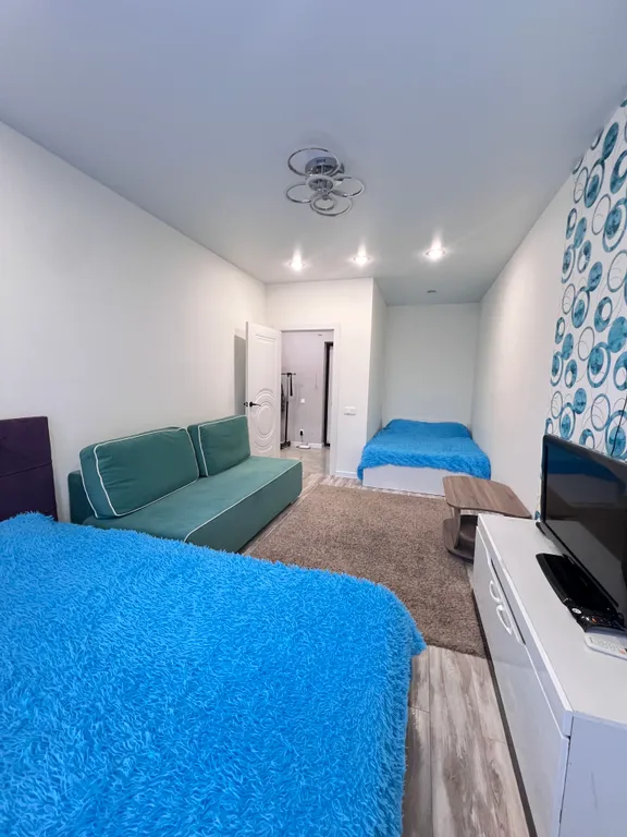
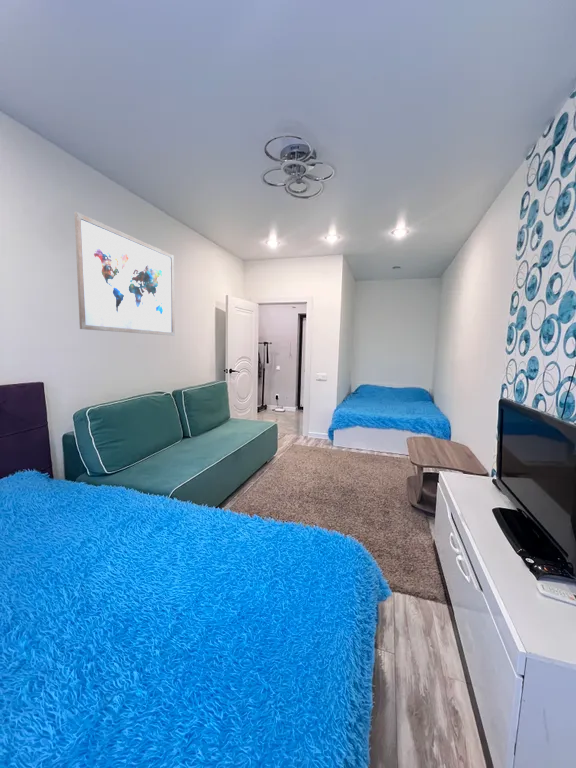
+ wall art [73,211,176,337]
